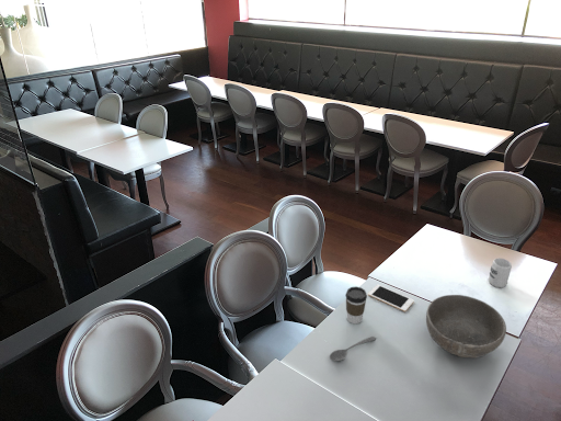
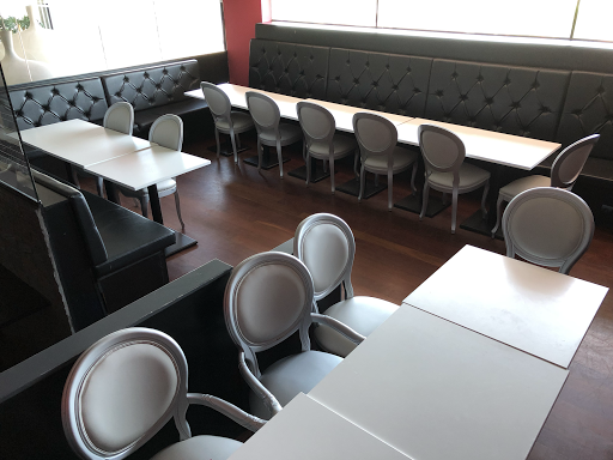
- coffee cup [344,286,368,325]
- soupspoon [329,335,377,362]
- cell phone [367,284,415,312]
- bowl [425,294,507,359]
- cup [488,257,513,288]
